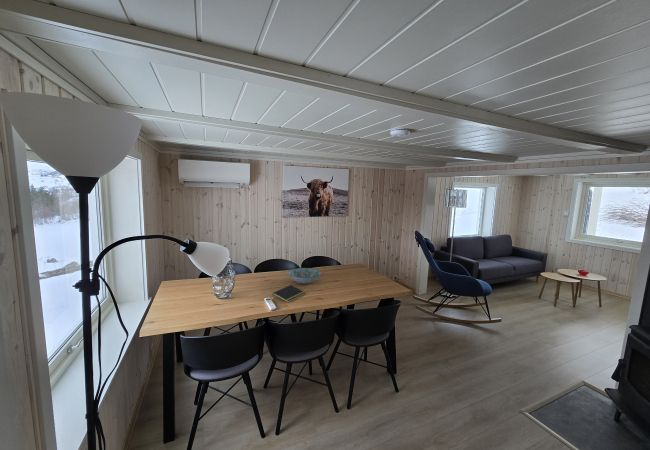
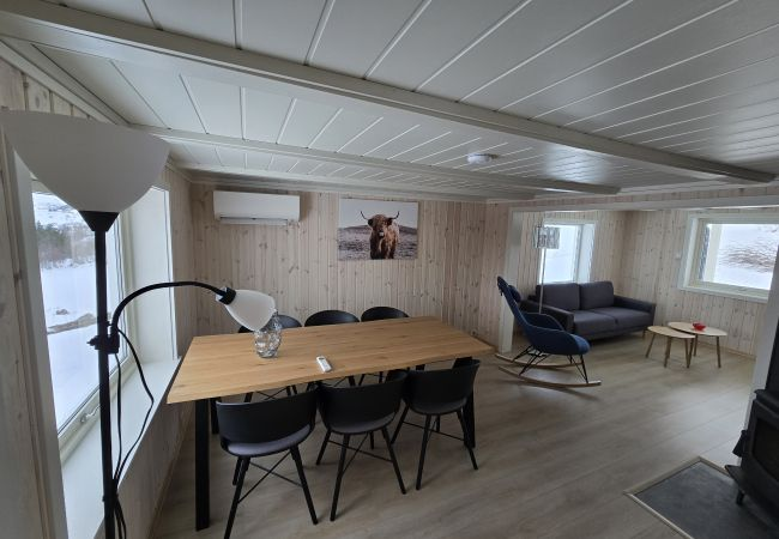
- notepad [272,284,306,304]
- decorative bowl [287,267,322,285]
